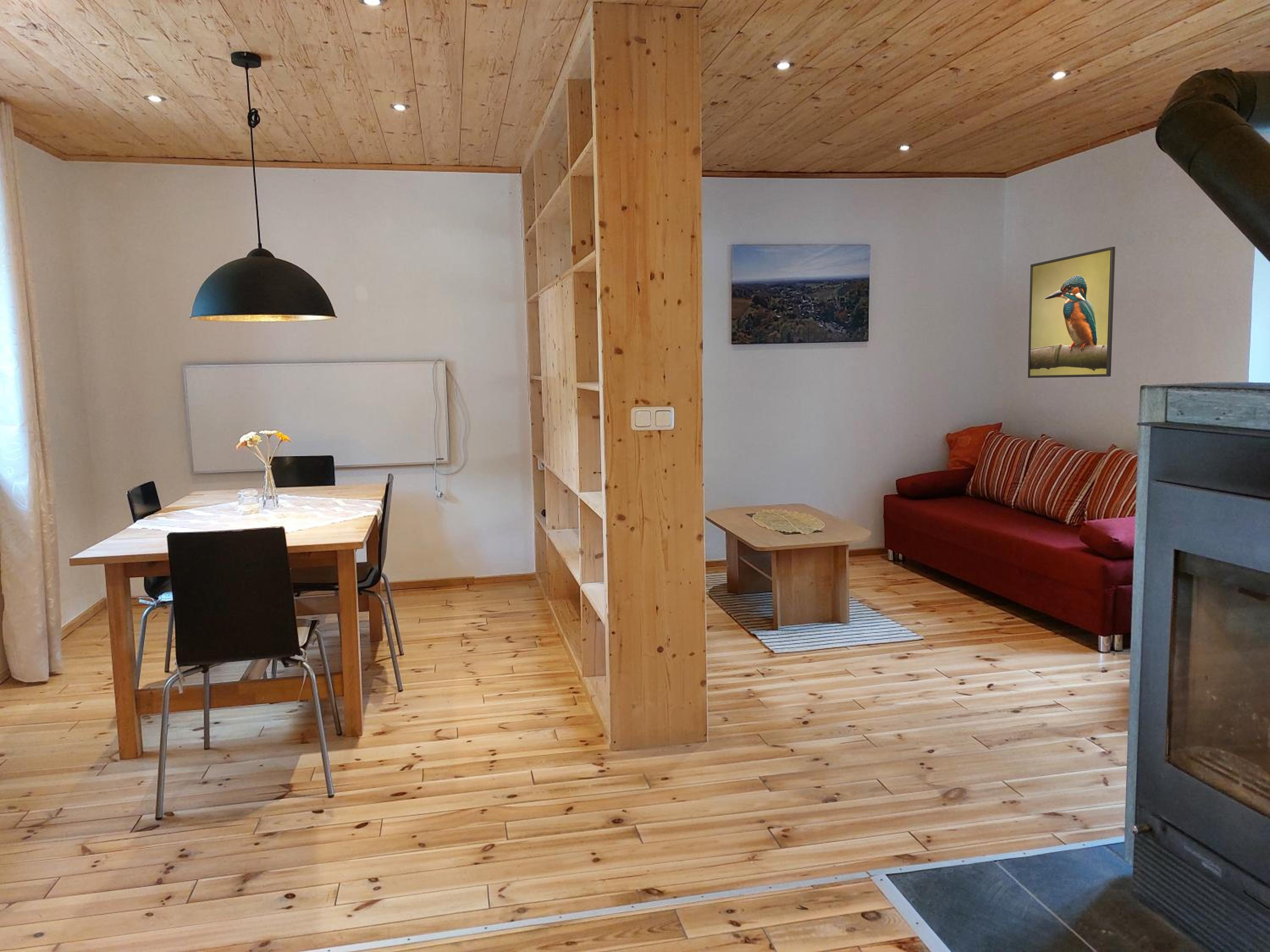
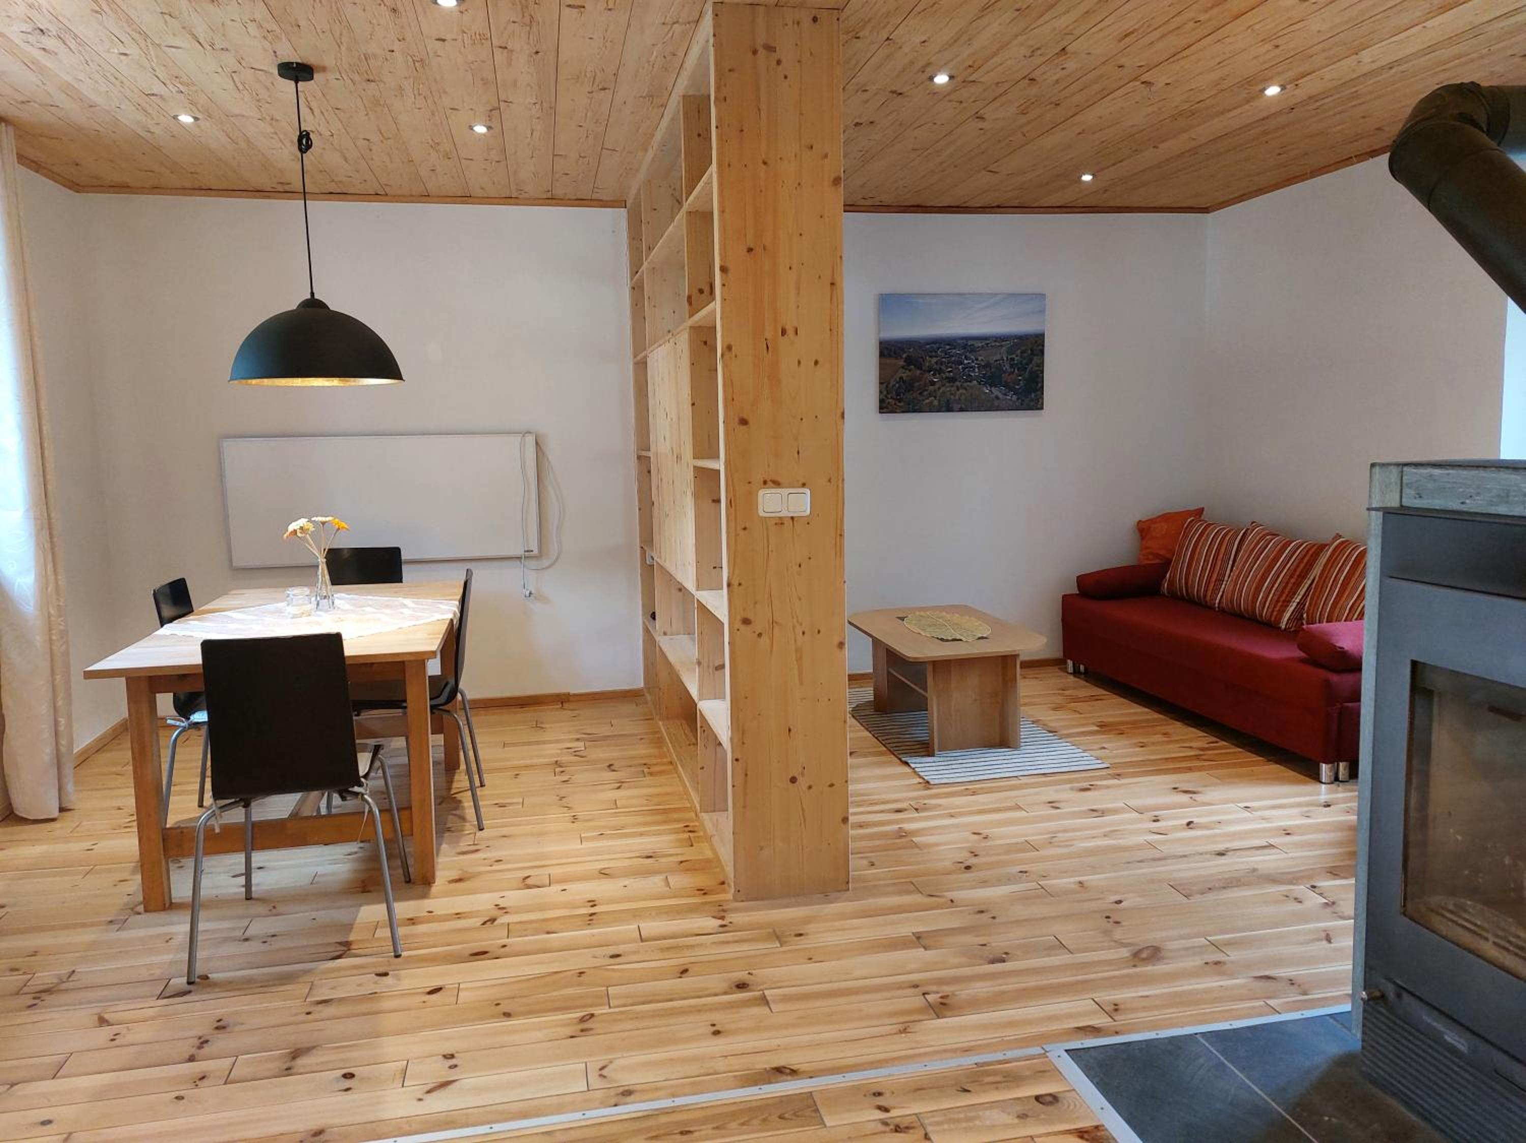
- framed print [1027,246,1115,378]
